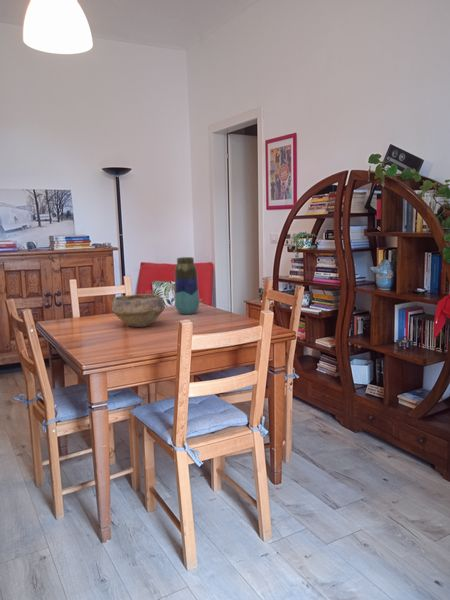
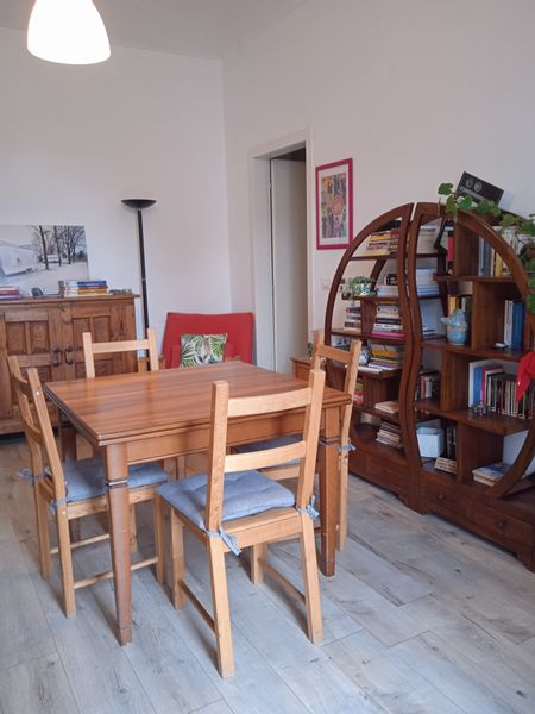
- bowl [111,293,166,328]
- vase [174,256,200,315]
